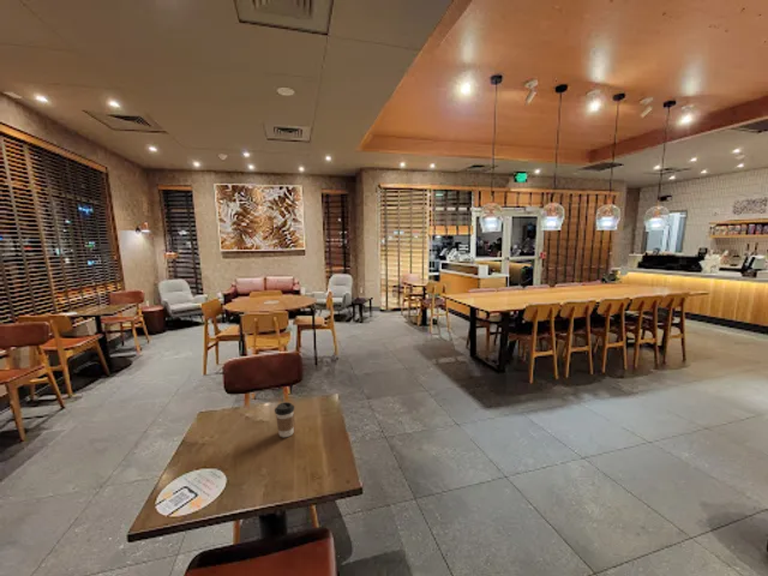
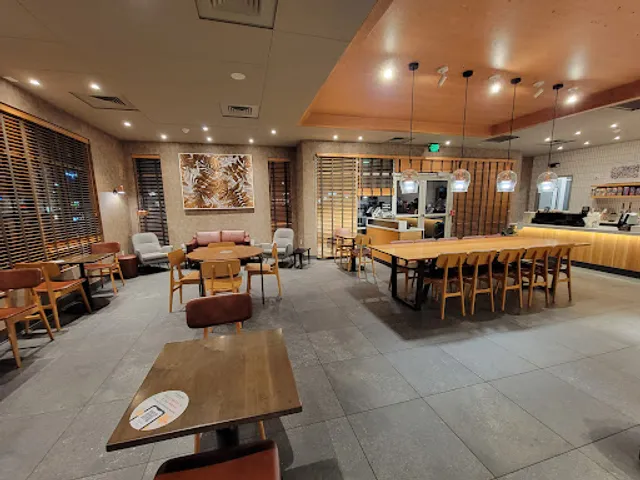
- coffee cup [274,401,295,438]
